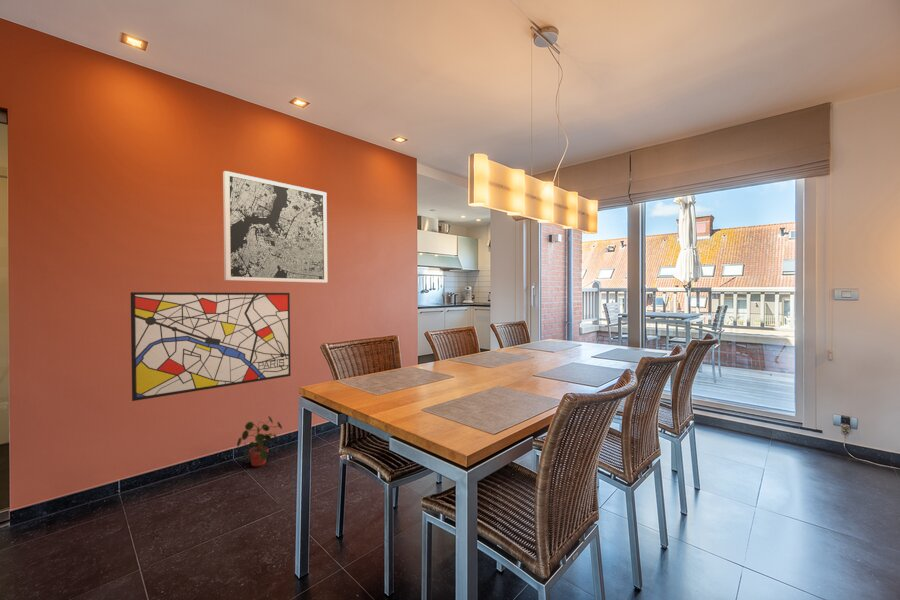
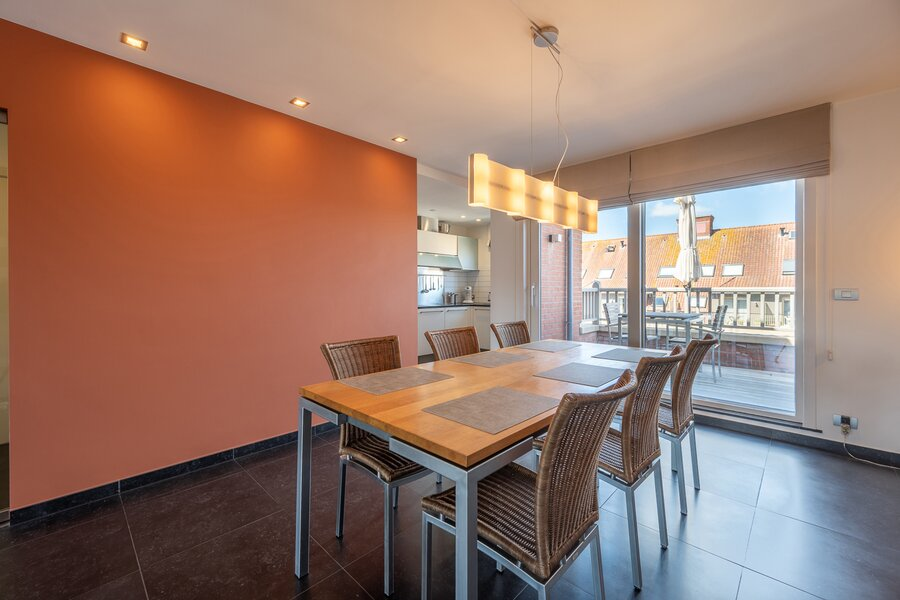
- wall art [222,170,328,284]
- wall art [130,291,291,402]
- potted plant [236,415,283,468]
